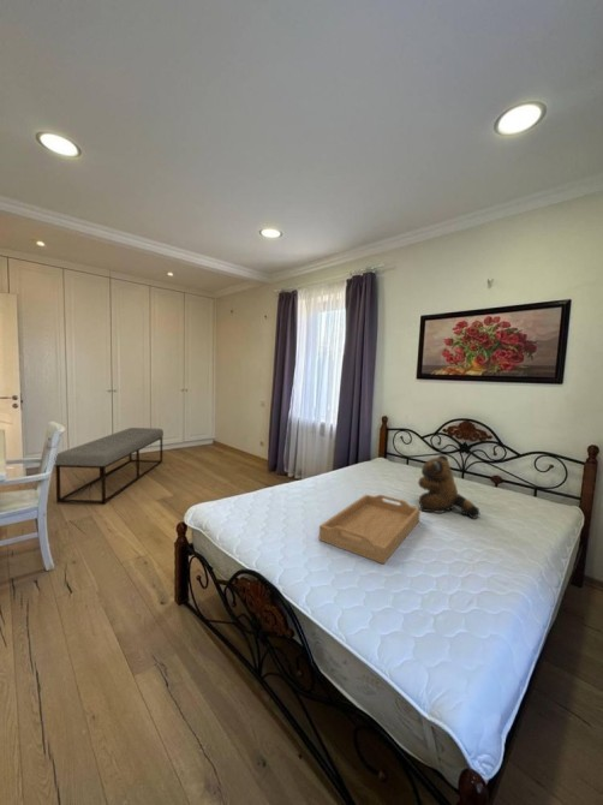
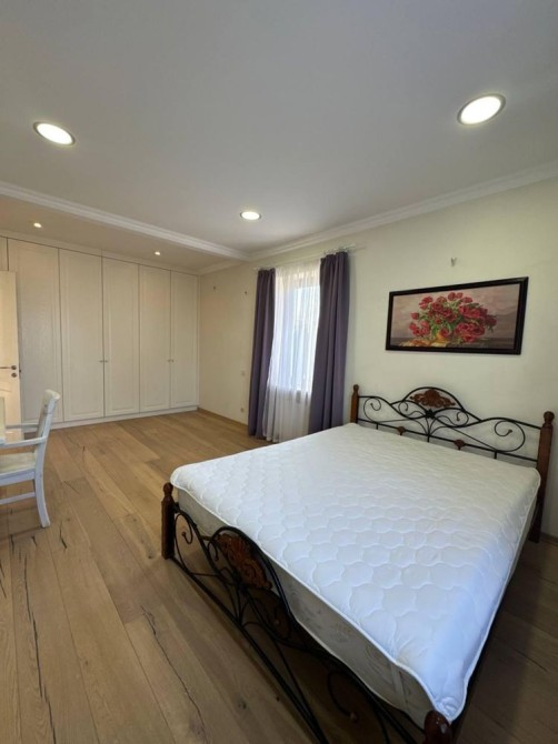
- bench [54,427,165,505]
- serving tray [318,494,422,566]
- teddy bear [417,454,482,519]
